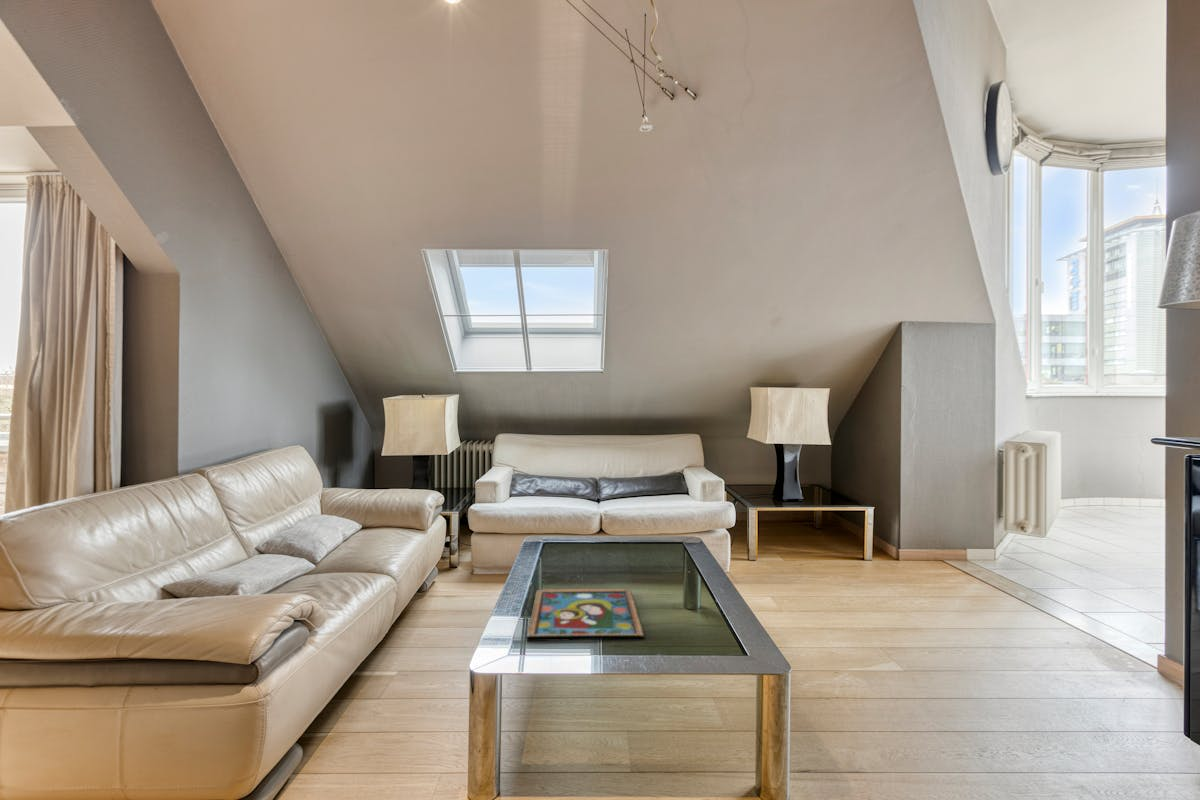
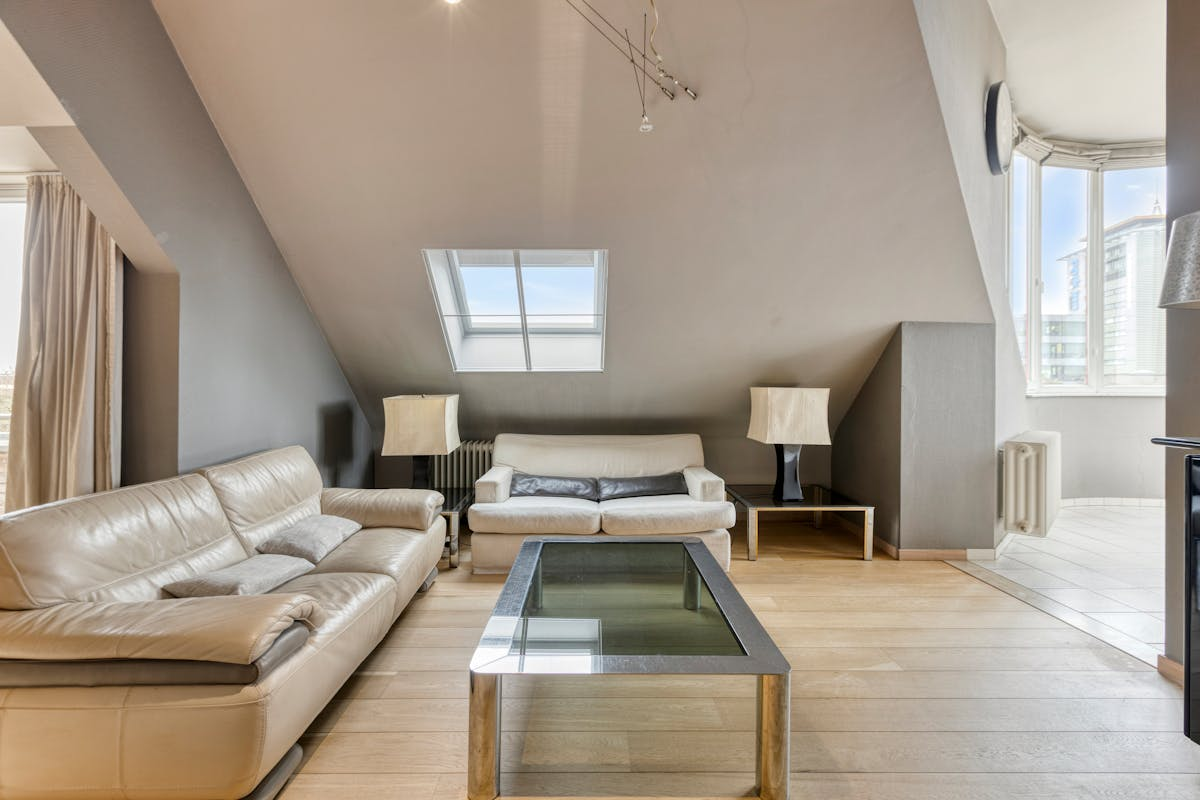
- framed painting [526,588,646,642]
